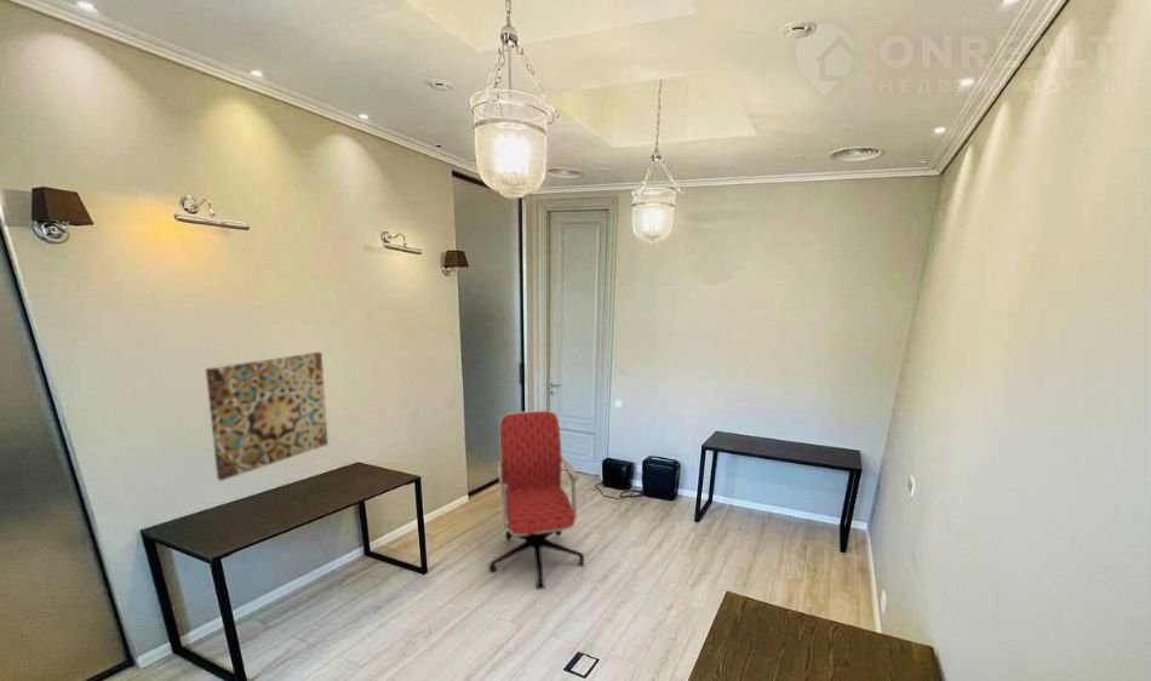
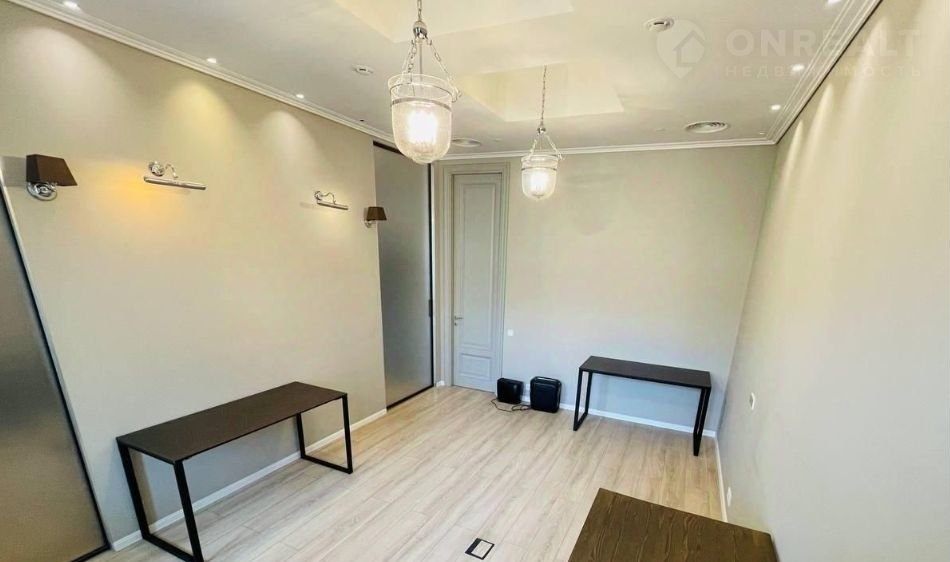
- office chair [487,410,585,590]
- wall art [205,350,330,482]
